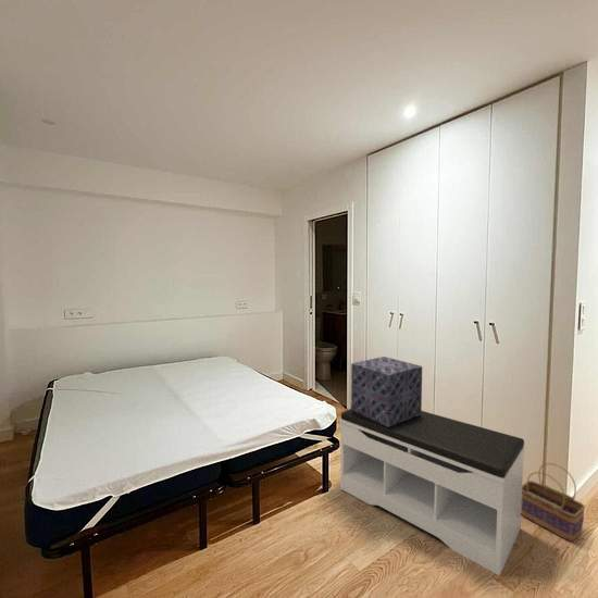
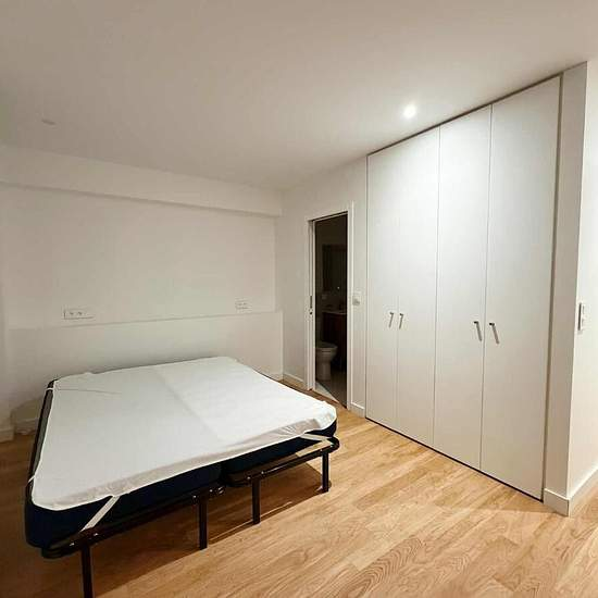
- basket [521,462,586,543]
- bench [339,408,525,577]
- decorative box [350,356,423,427]
